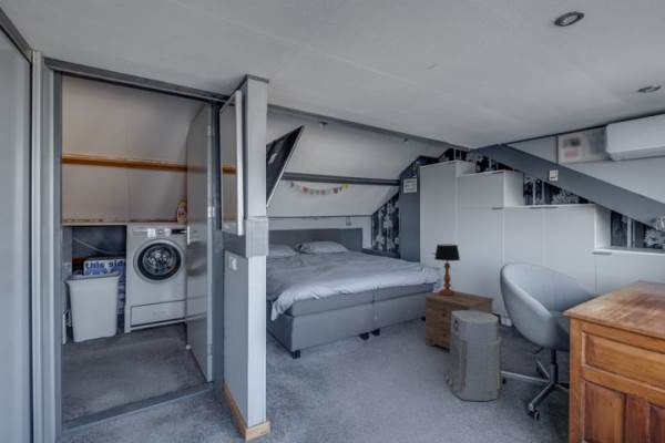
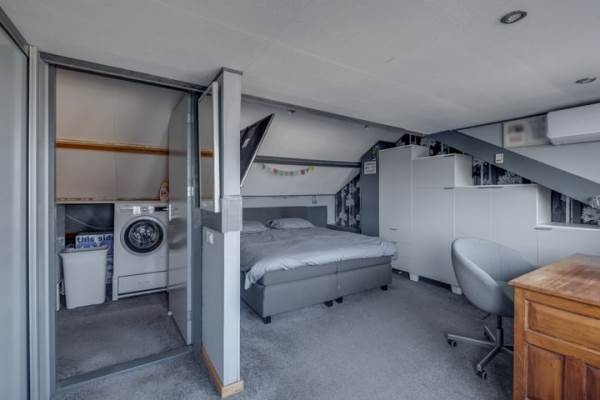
- air purifier [444,310,502,402]
- table lamp [433,244,461,296]
- nightstand [421,290,495,350]
